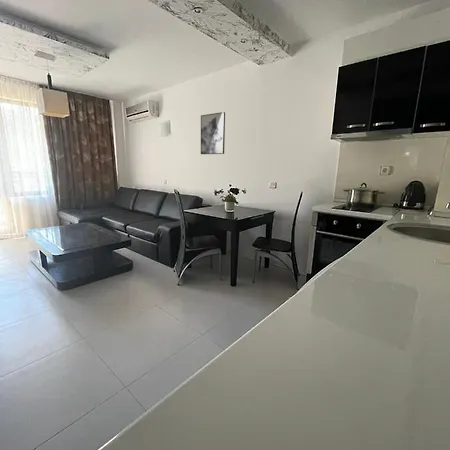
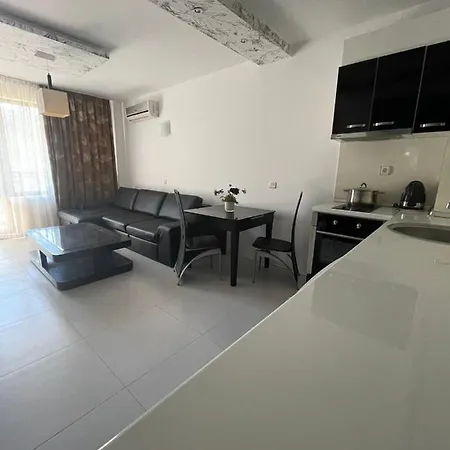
- wall art [200,111,226,155]
